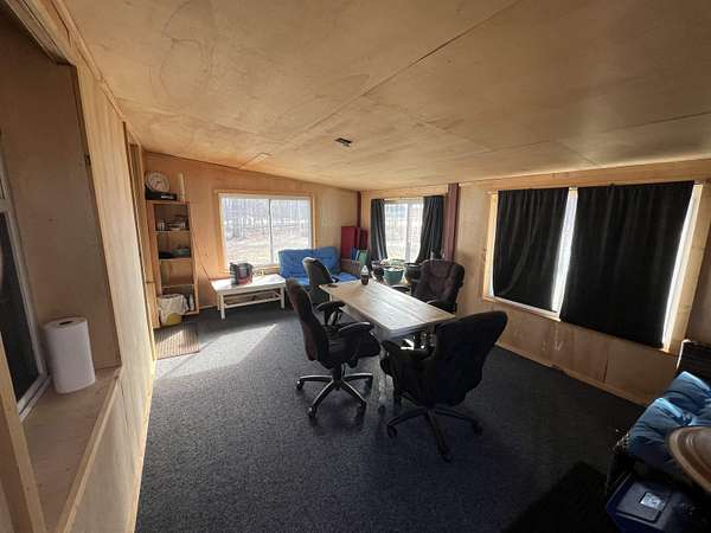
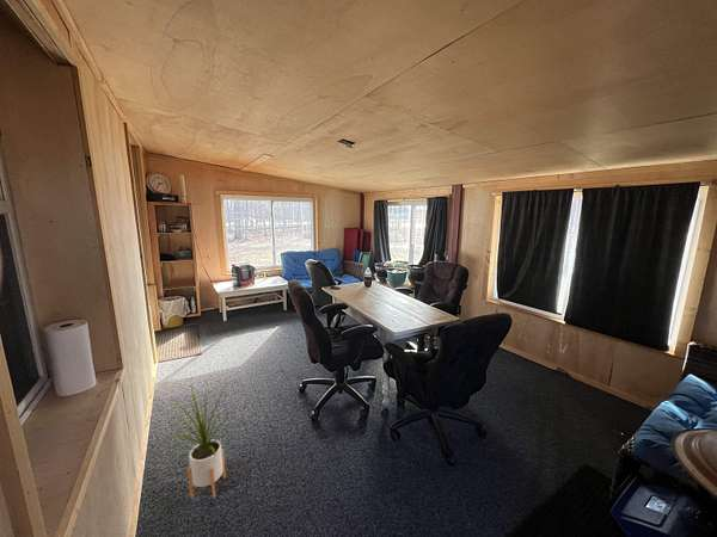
+ house plant [166,378,237,499]
